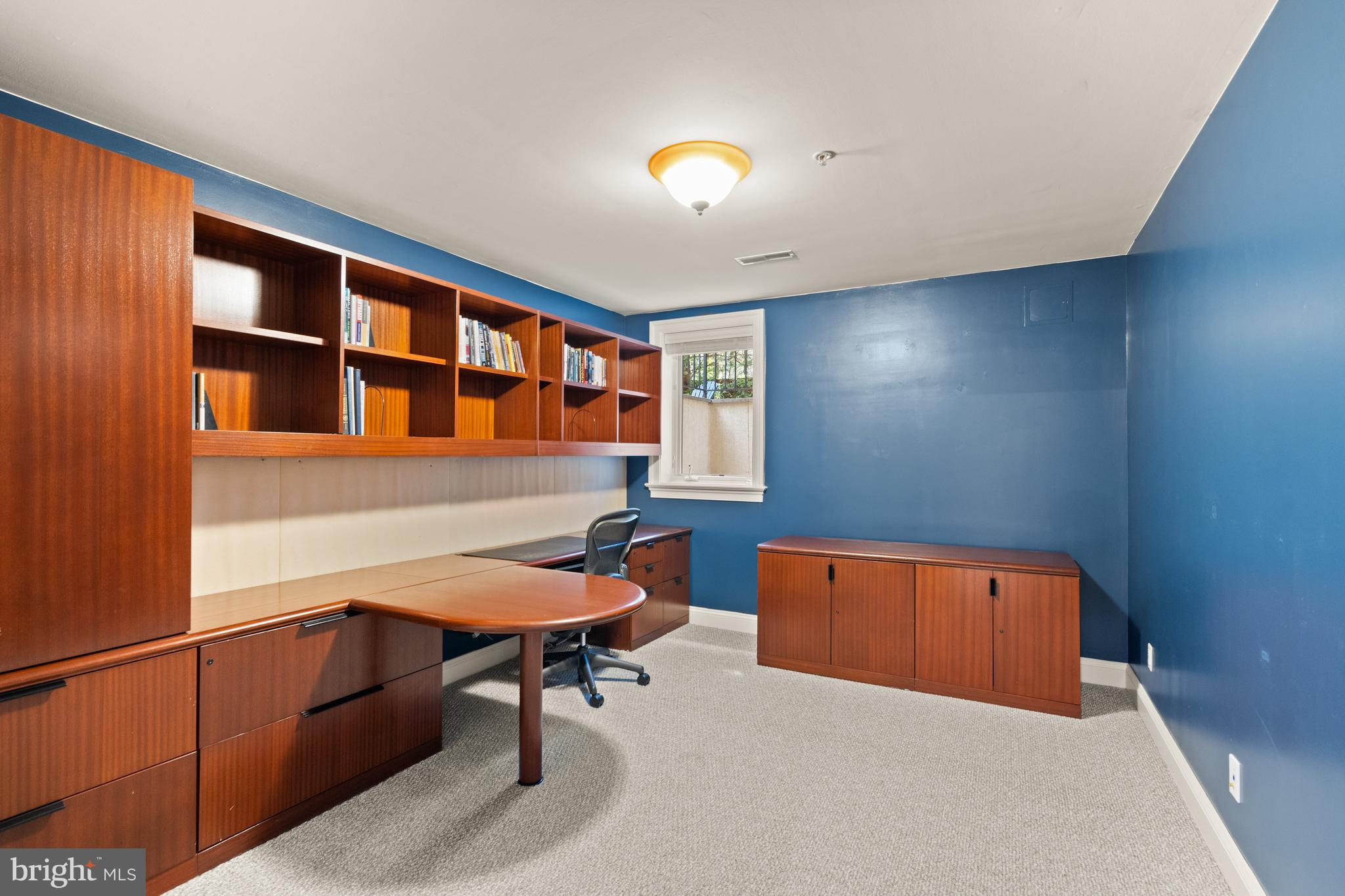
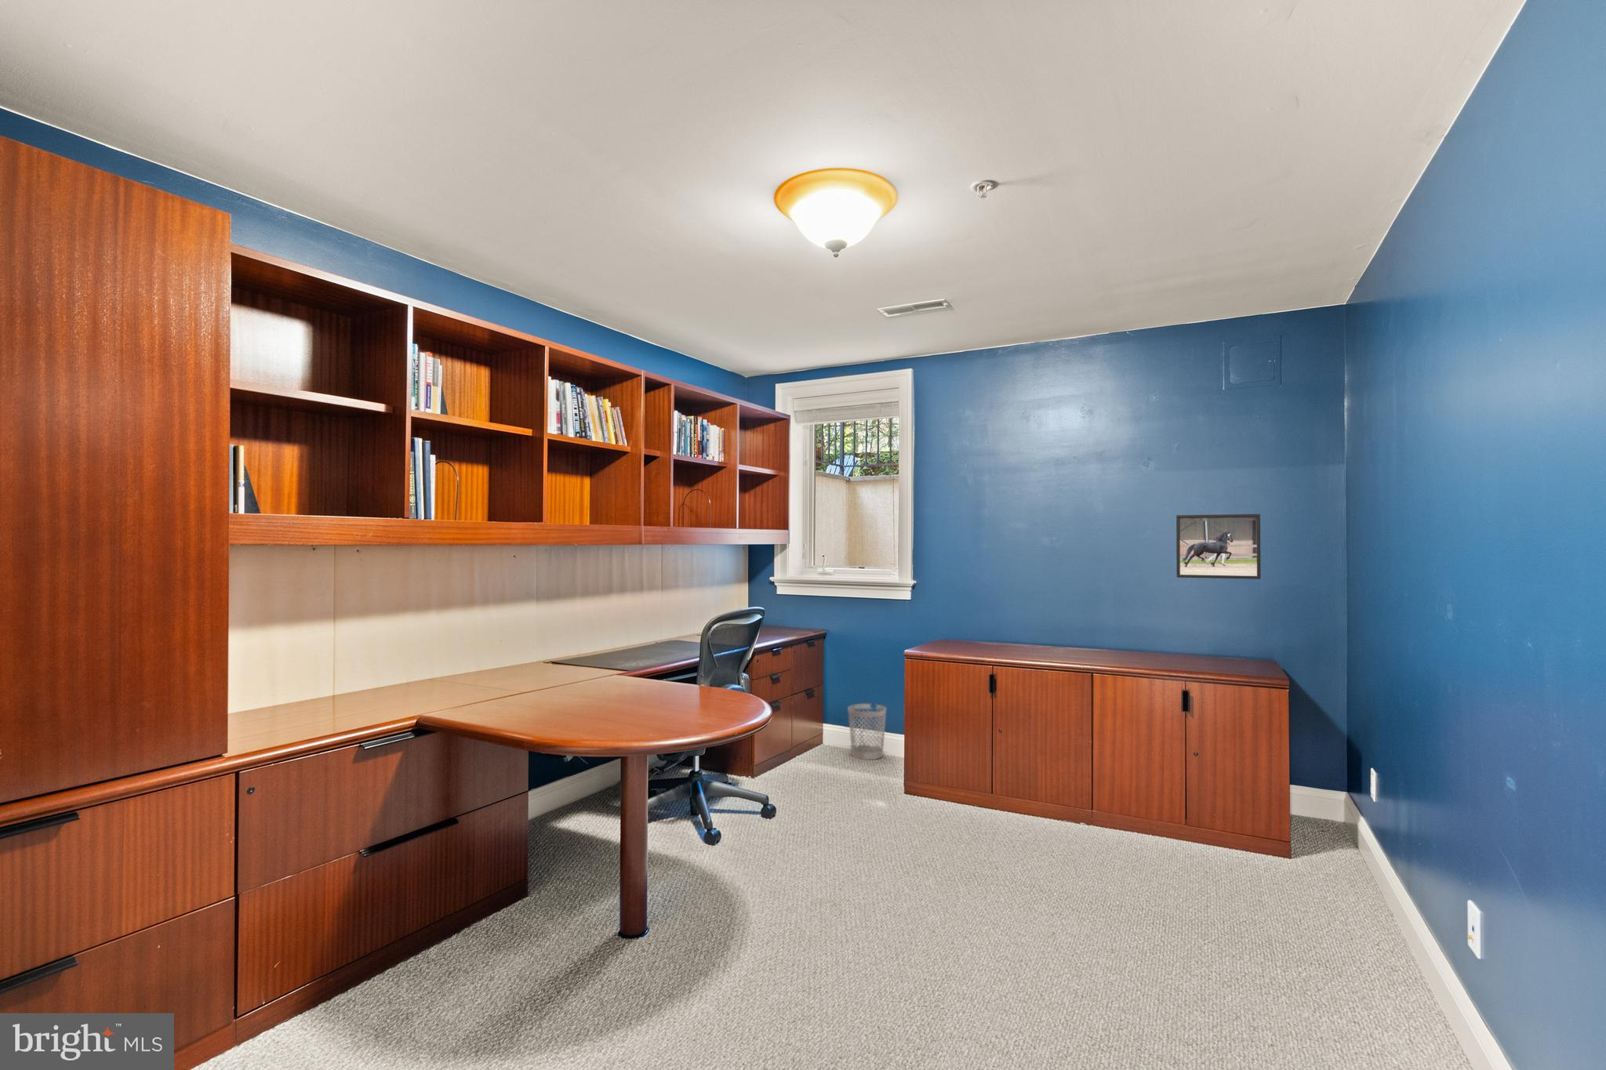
+ wastebasket [847,703,887,761]
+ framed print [1175,514,1262,580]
